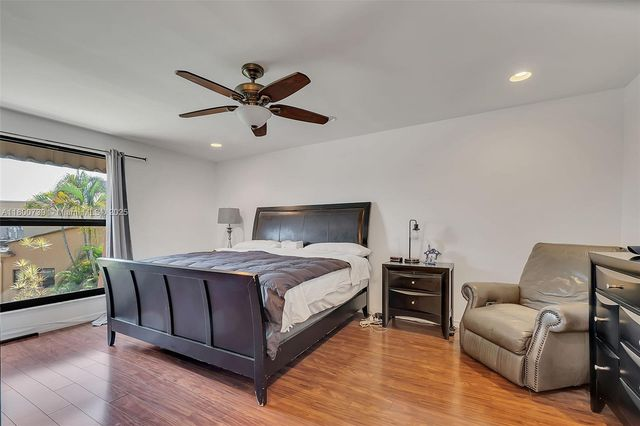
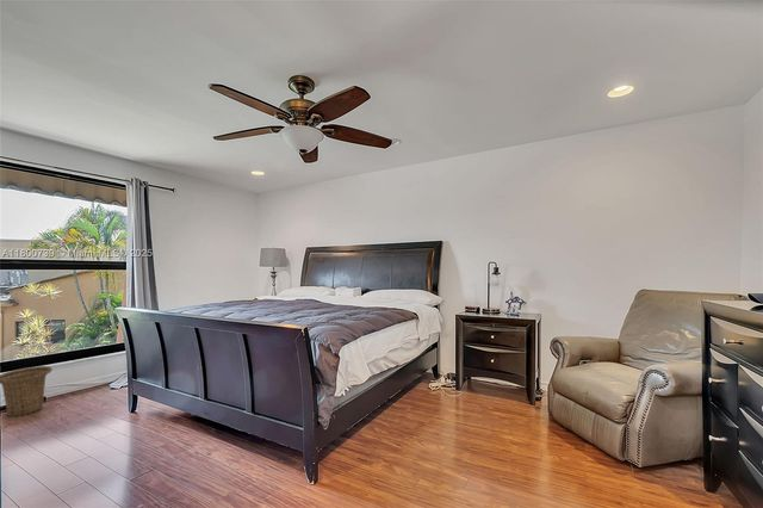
+ basket [0,365,54,417]
